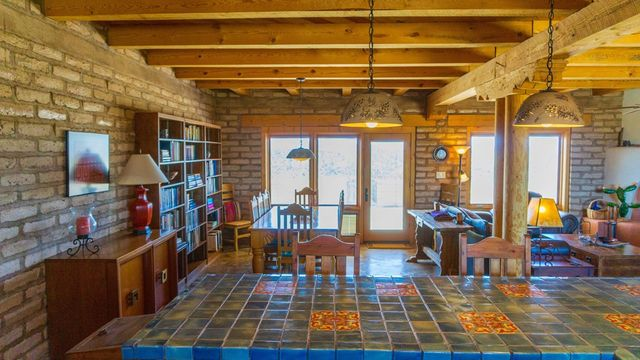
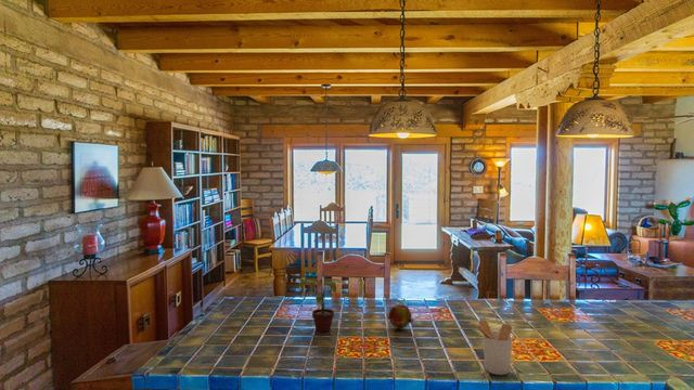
+ fruit [388,303,415,329]
+ utensil holder [471,320,513,376]
+ potted plant [294,277,349,334]
